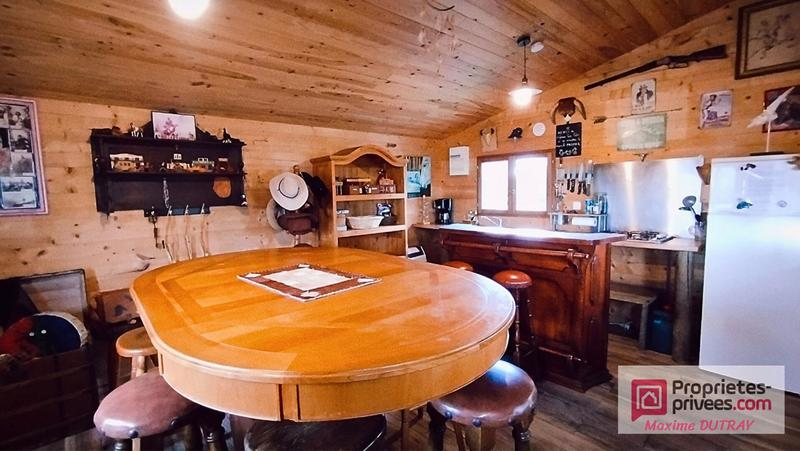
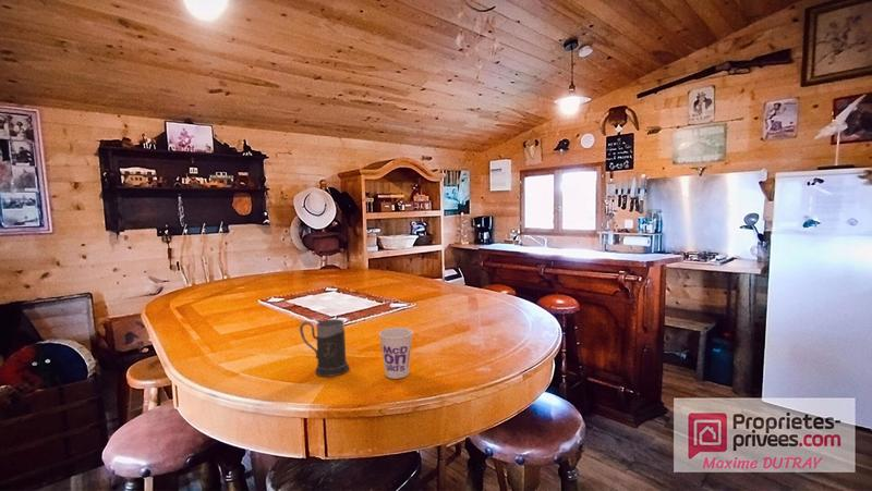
+ cup [378,327,414,380]
+ mug [299,318,350,378]
